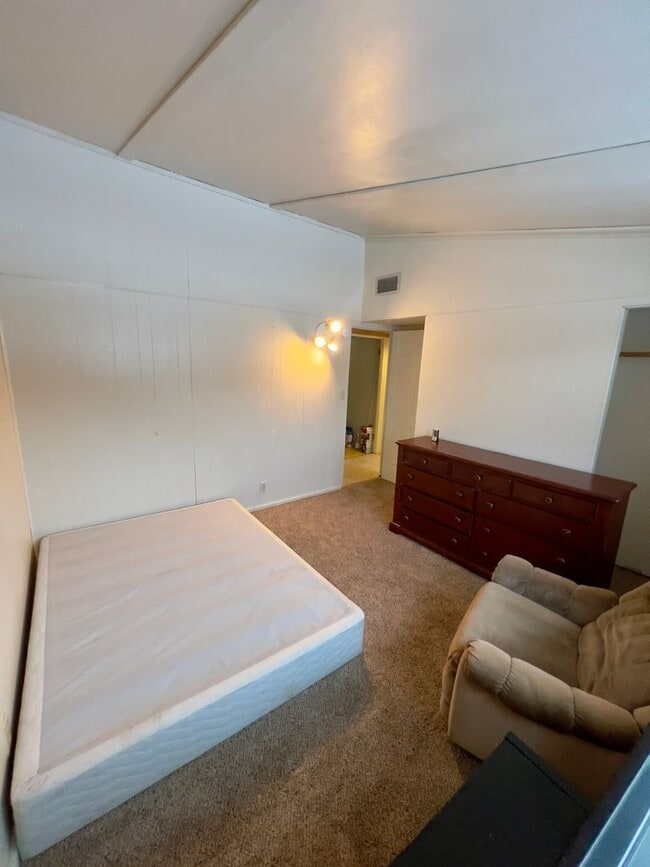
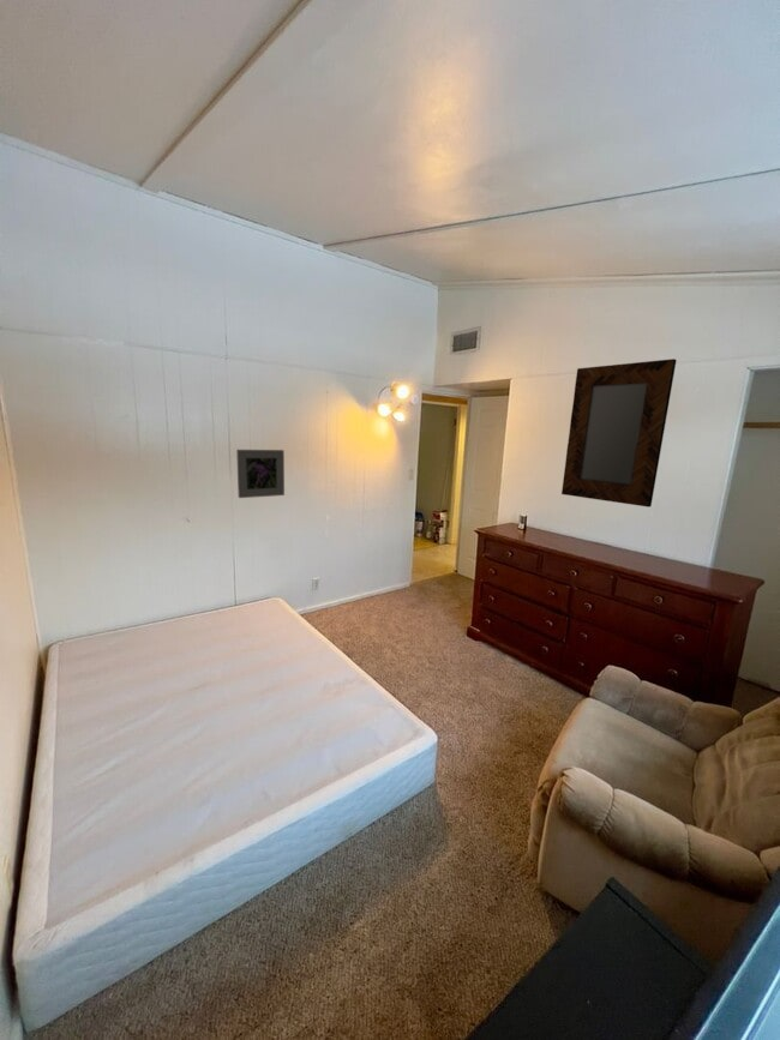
+ home mirror [560,357,677,509]
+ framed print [235,449,286,499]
